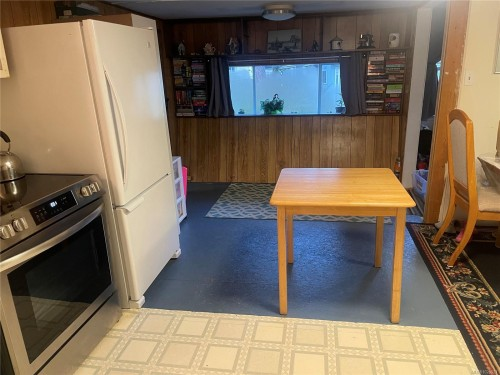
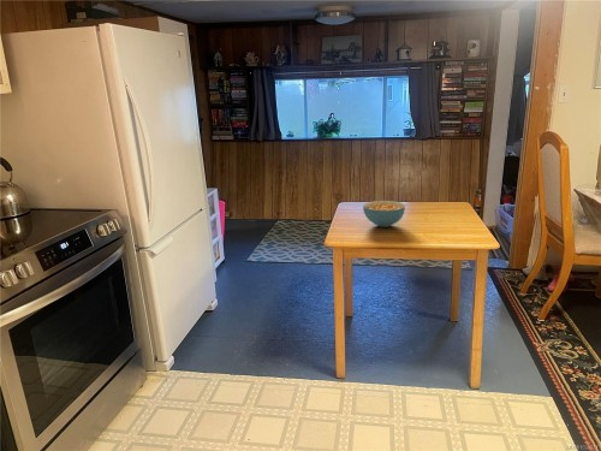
+ cereal bowl [362,200,406,229]
